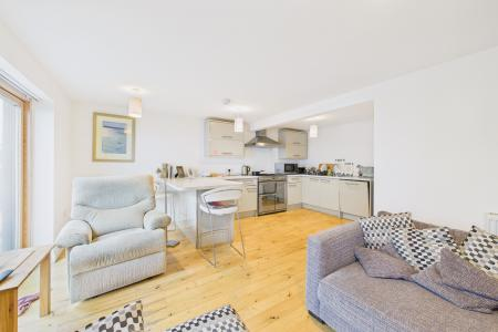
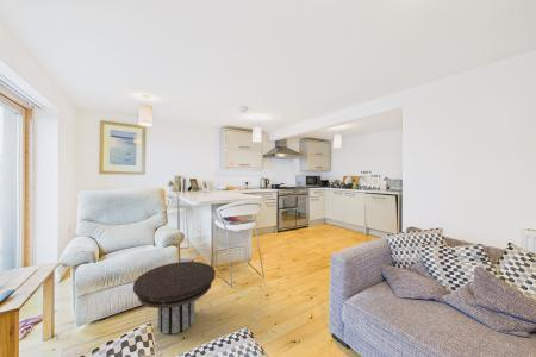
+ side table [132,261,217,336]
